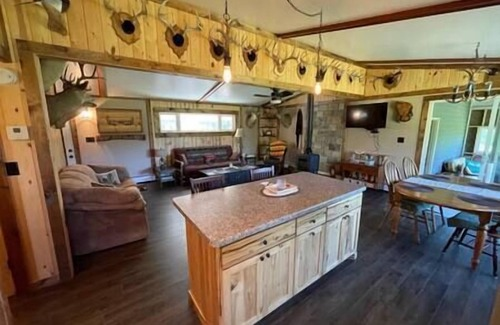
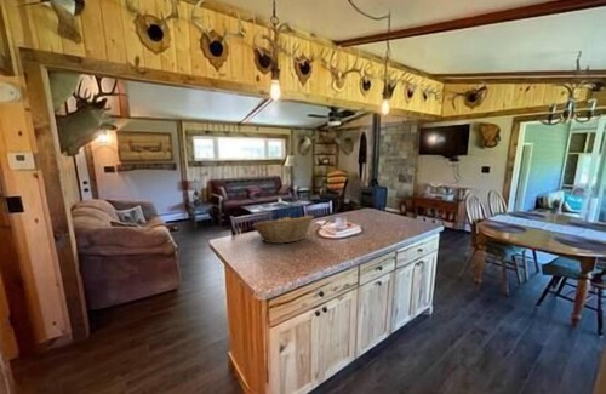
+ fruit basket [251,215,315,245]
